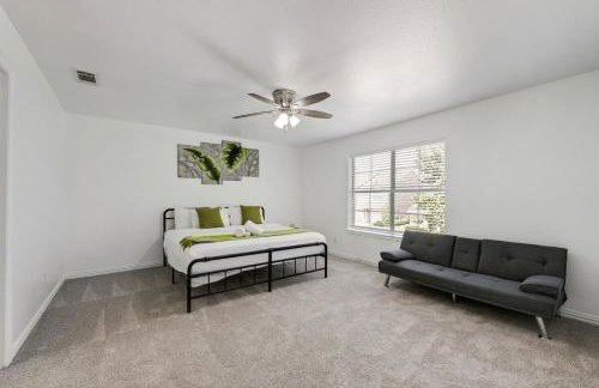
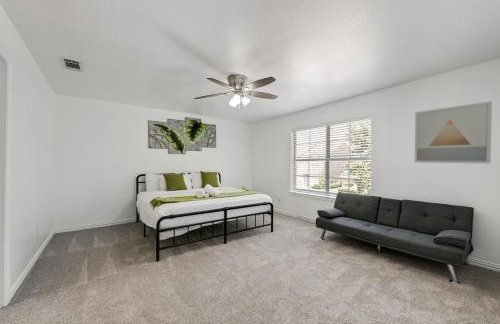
+ wall art [414,100,493,164]
